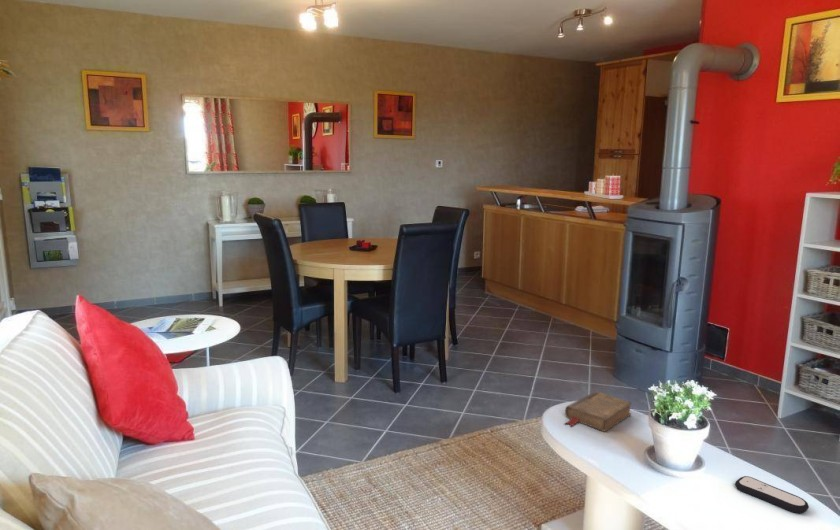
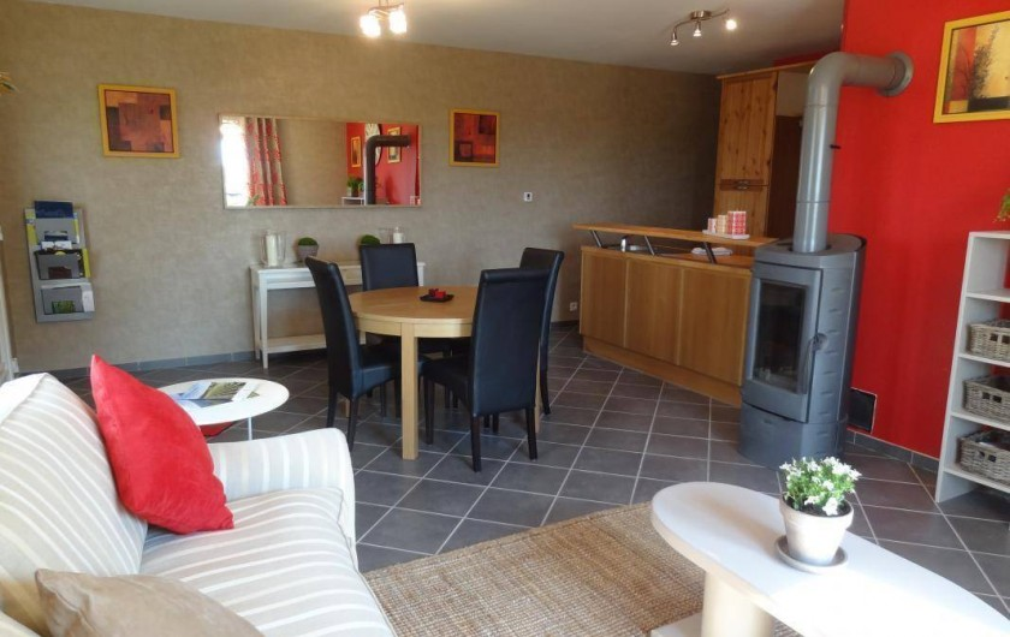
- book [564,390,633,432]
- remote control [734,475,810,514]
